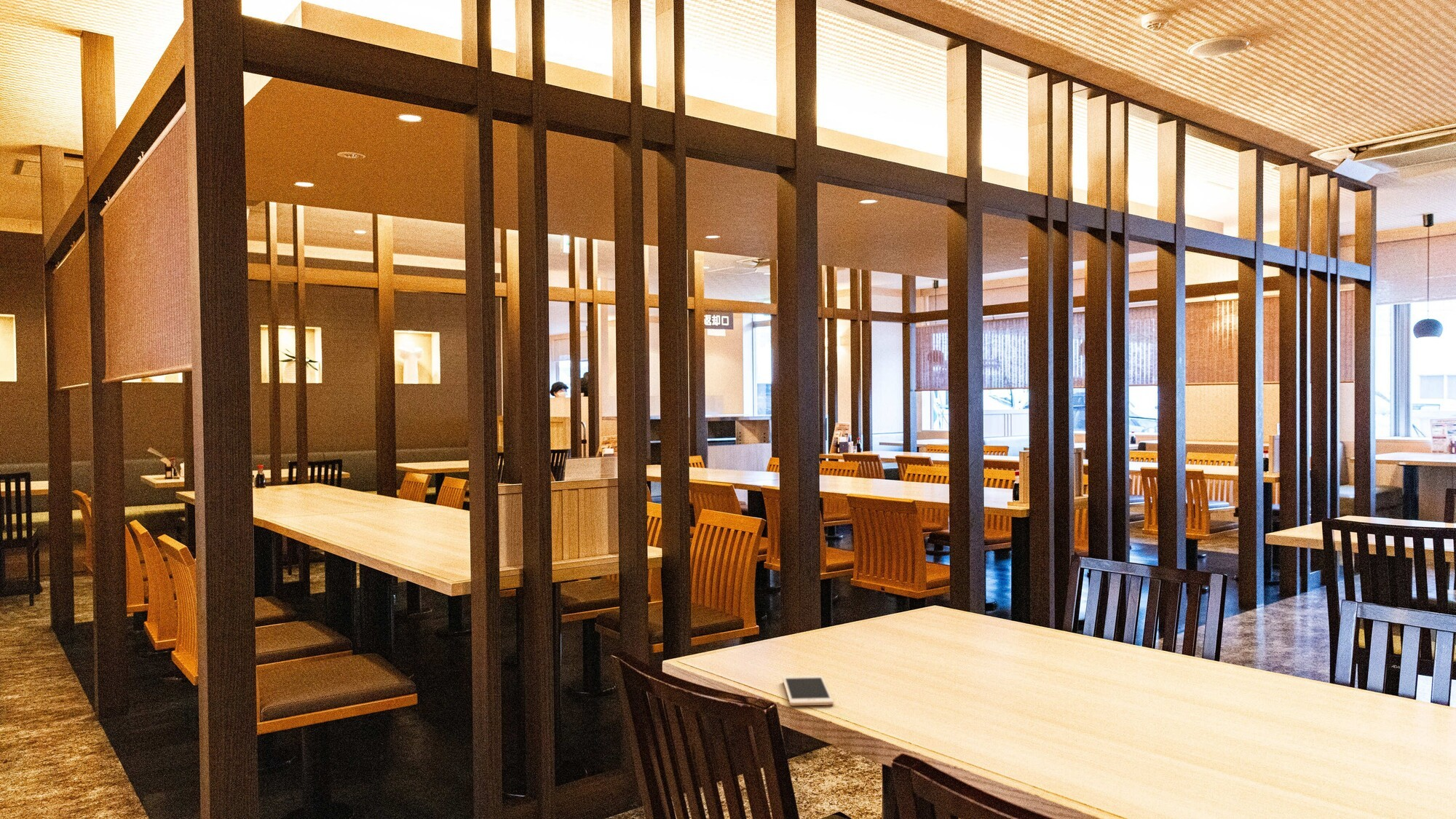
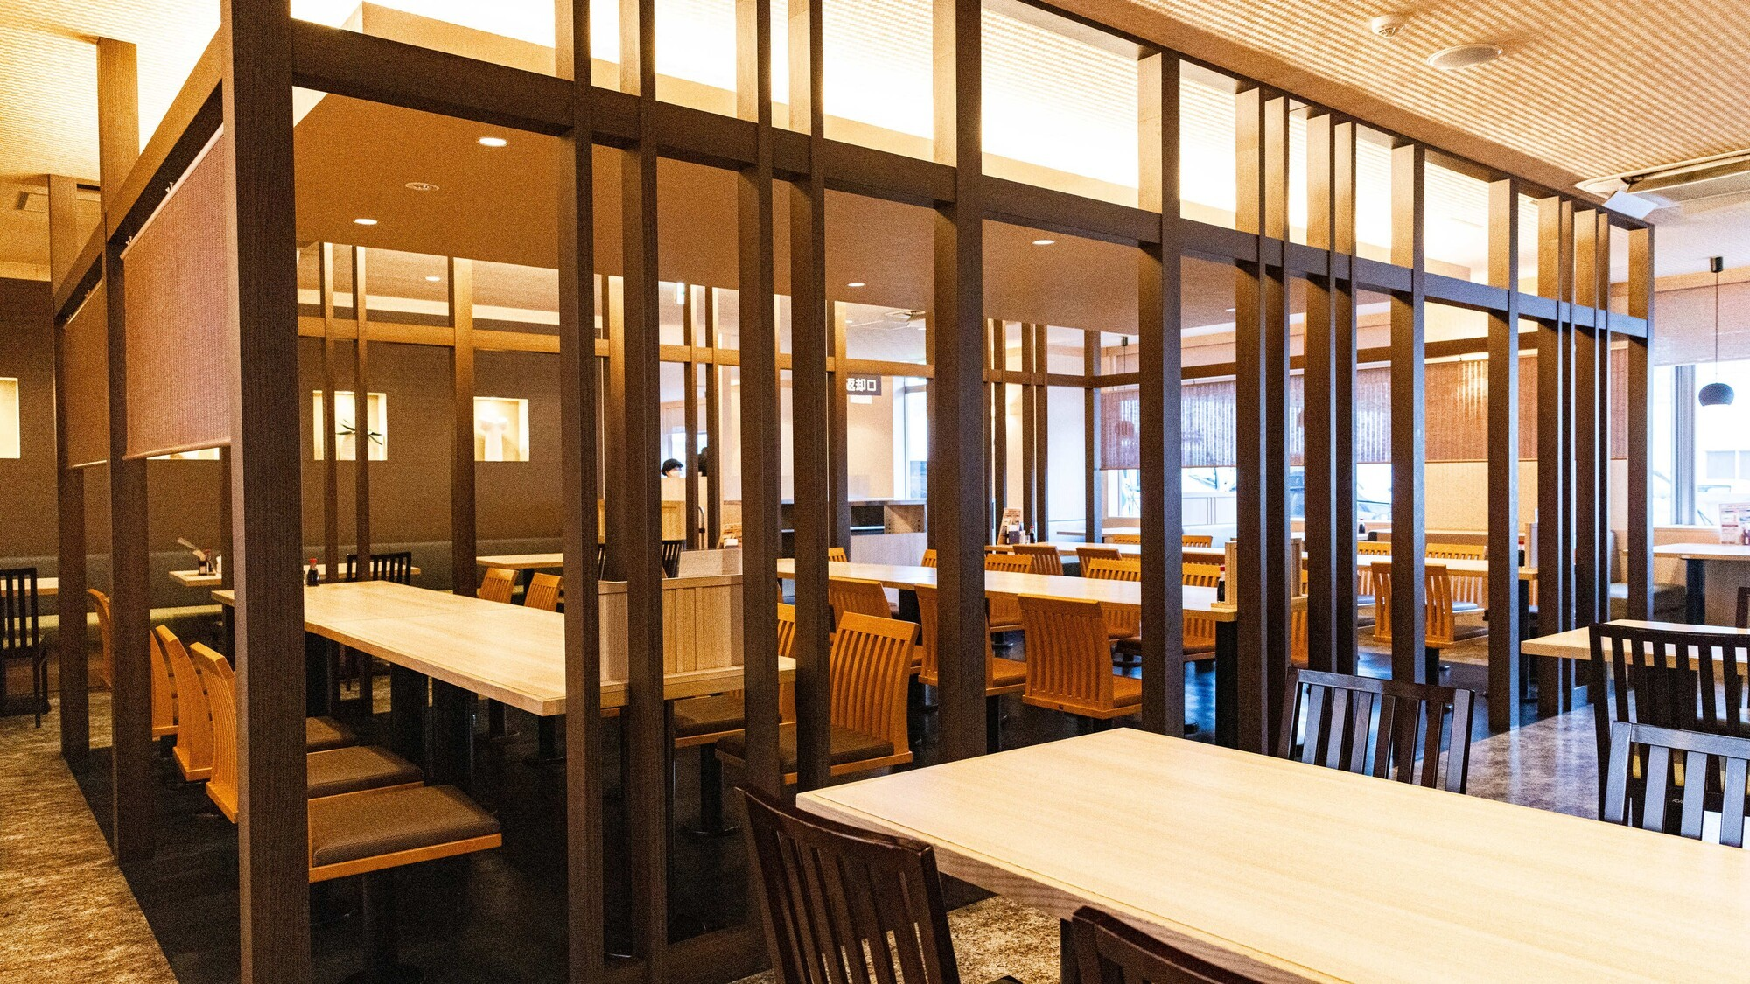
- cell phone [782,675,834,707]
